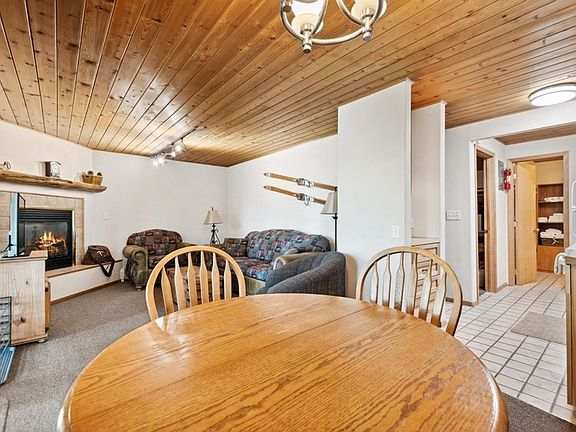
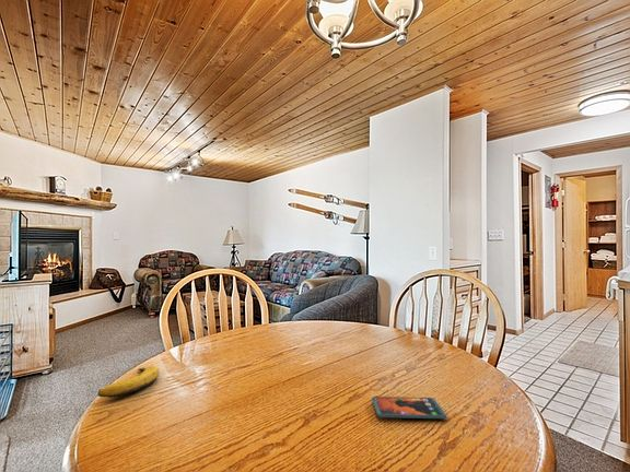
+ banana [97,365,161,399]
+ smartphone [371,396,447,420]
